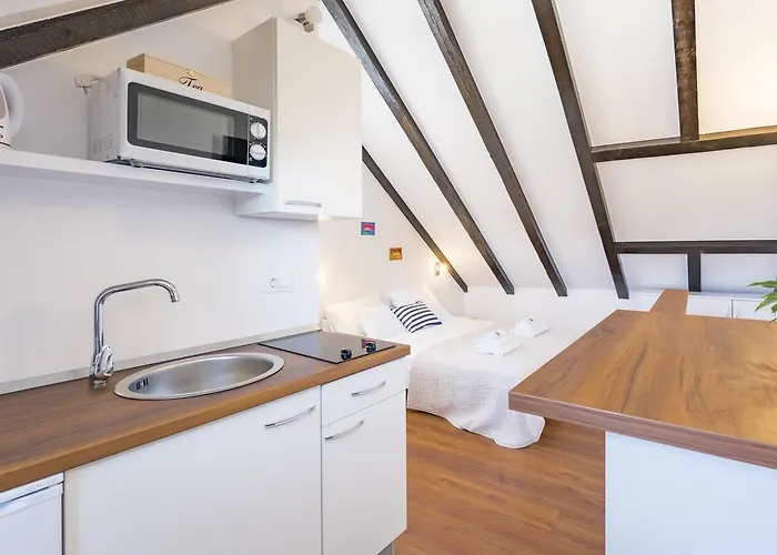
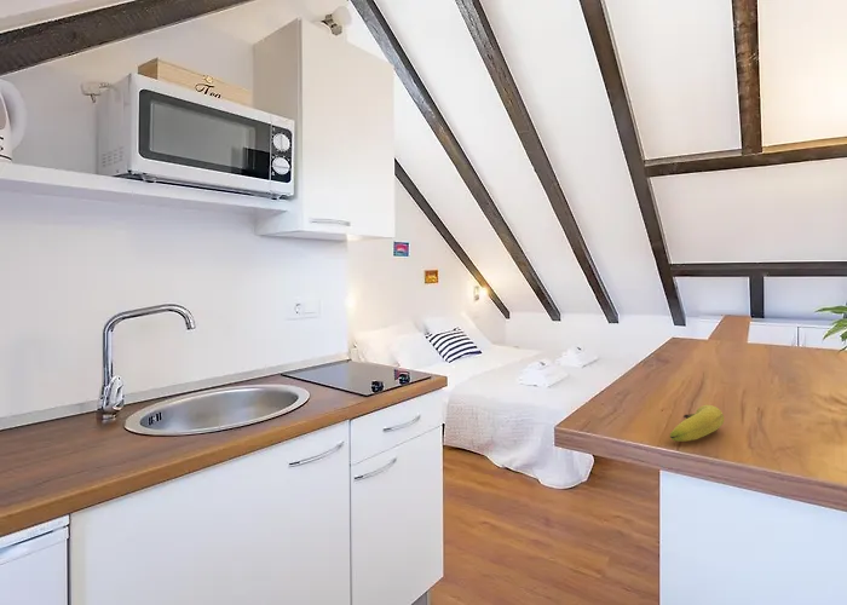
+ fruit [669,404,725,443]
